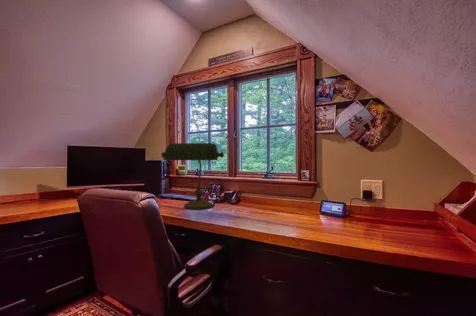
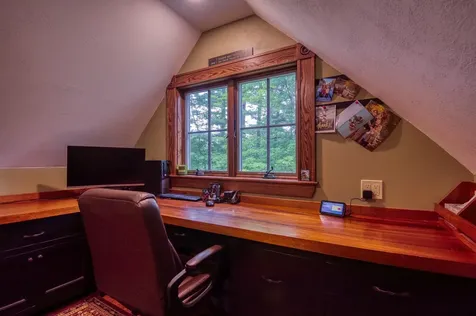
- desk lamp [161,142,225,210]
